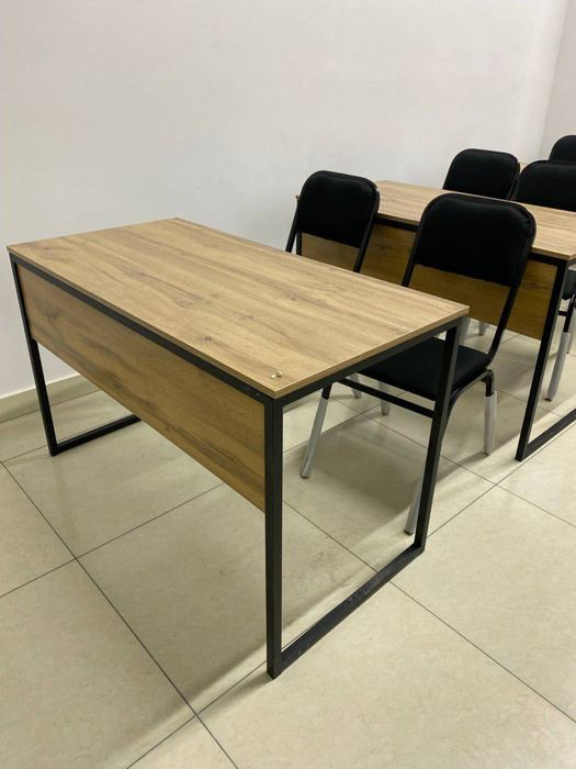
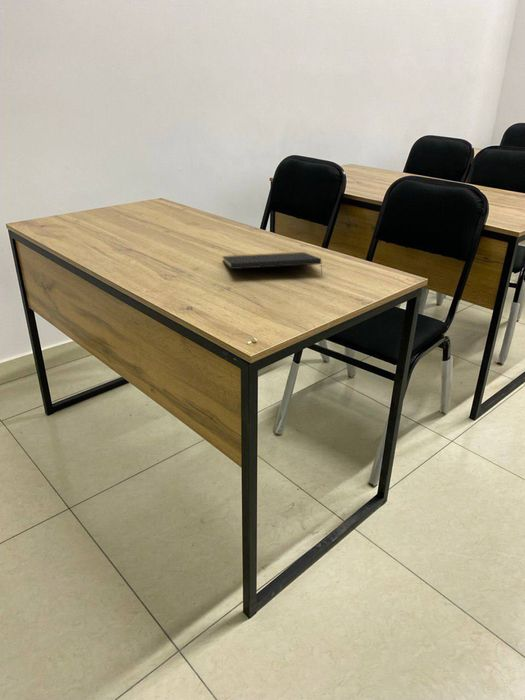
+ notepad [221,251,324,277]
